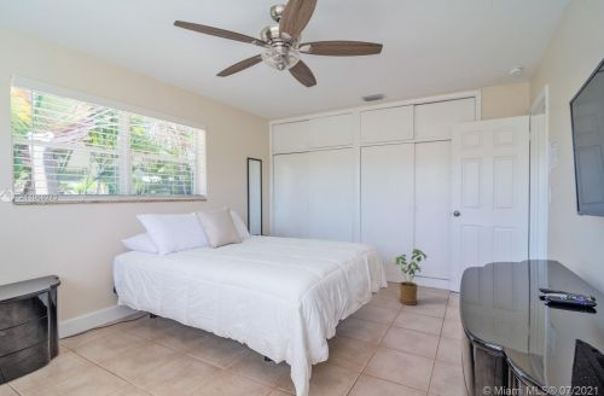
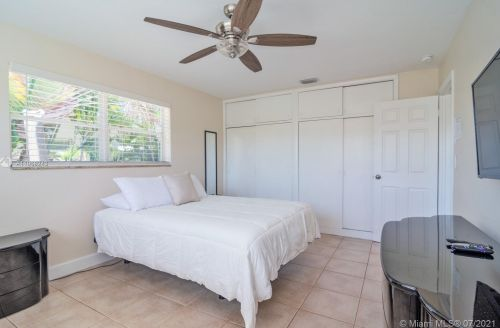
- house plant [394,248,428,307]
